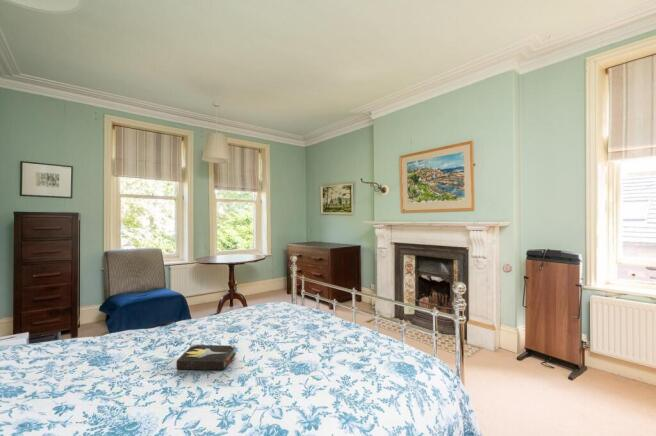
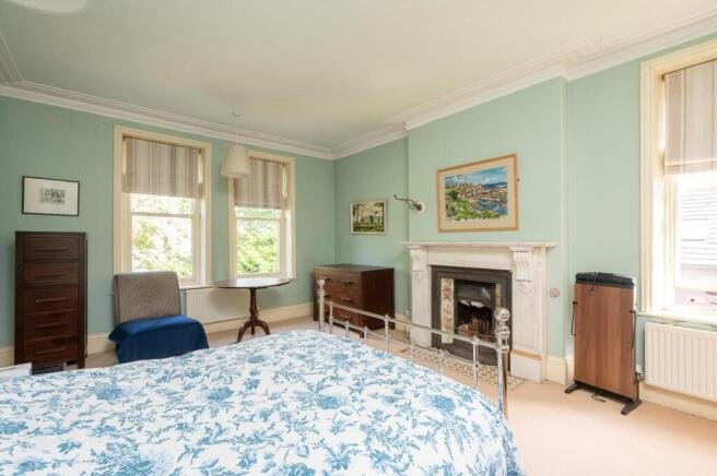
- hardback book [176,343,236,371]
